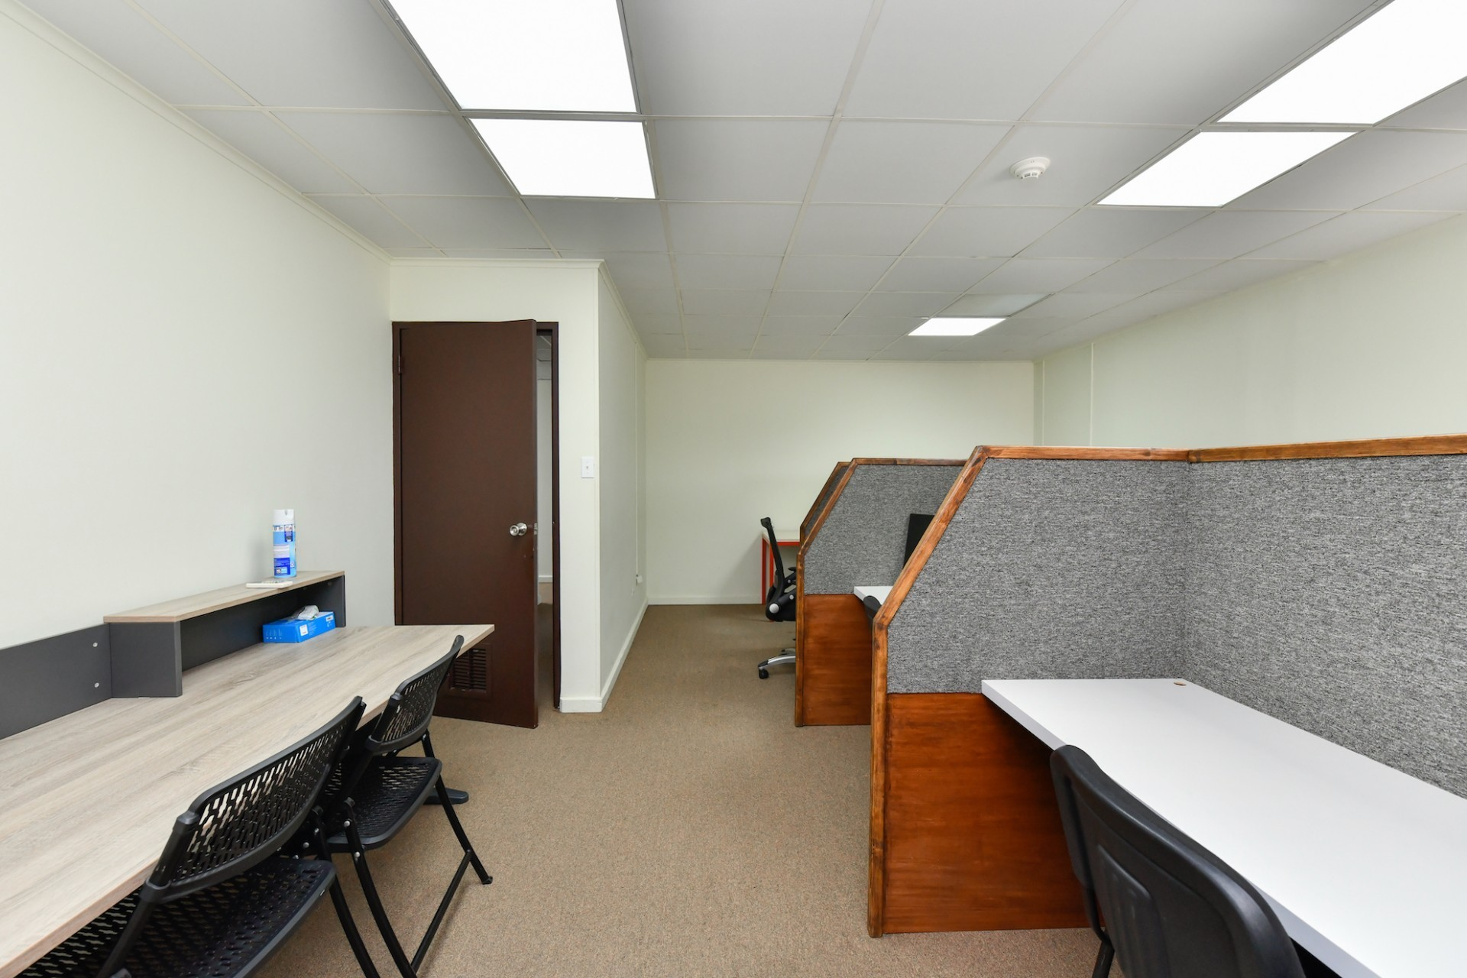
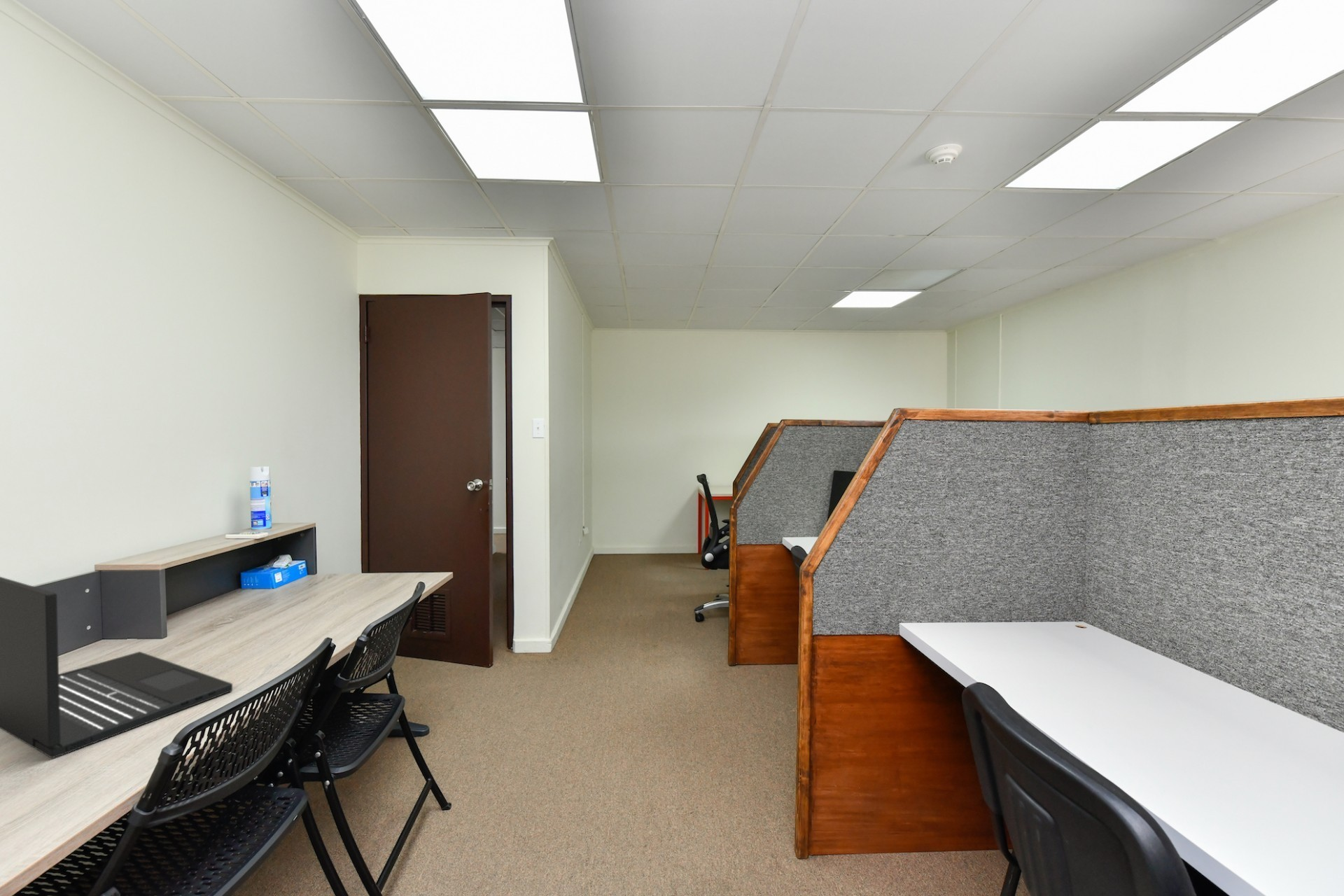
+ laptop [0,576,233,759]
